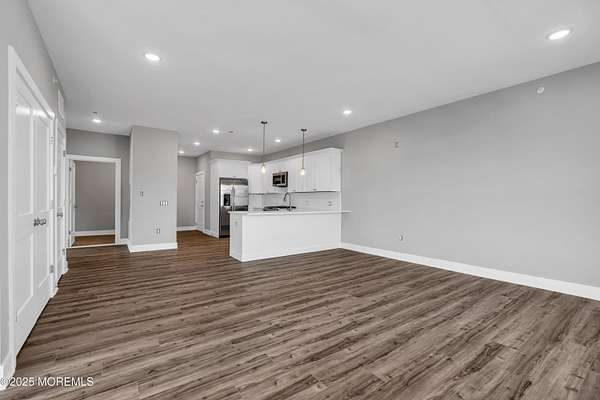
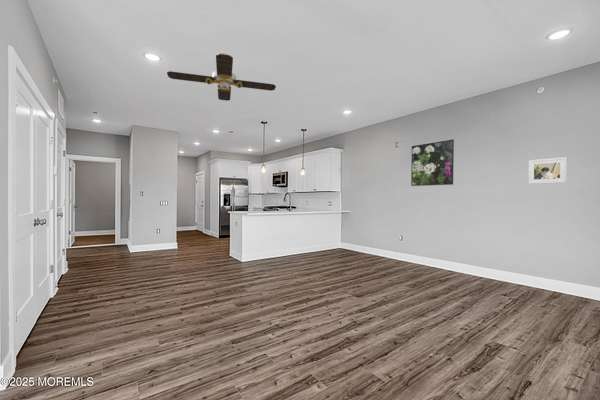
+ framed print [527,156,568,185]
+ ceiling fan [166,52,277,102]
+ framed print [410,138,455,187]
